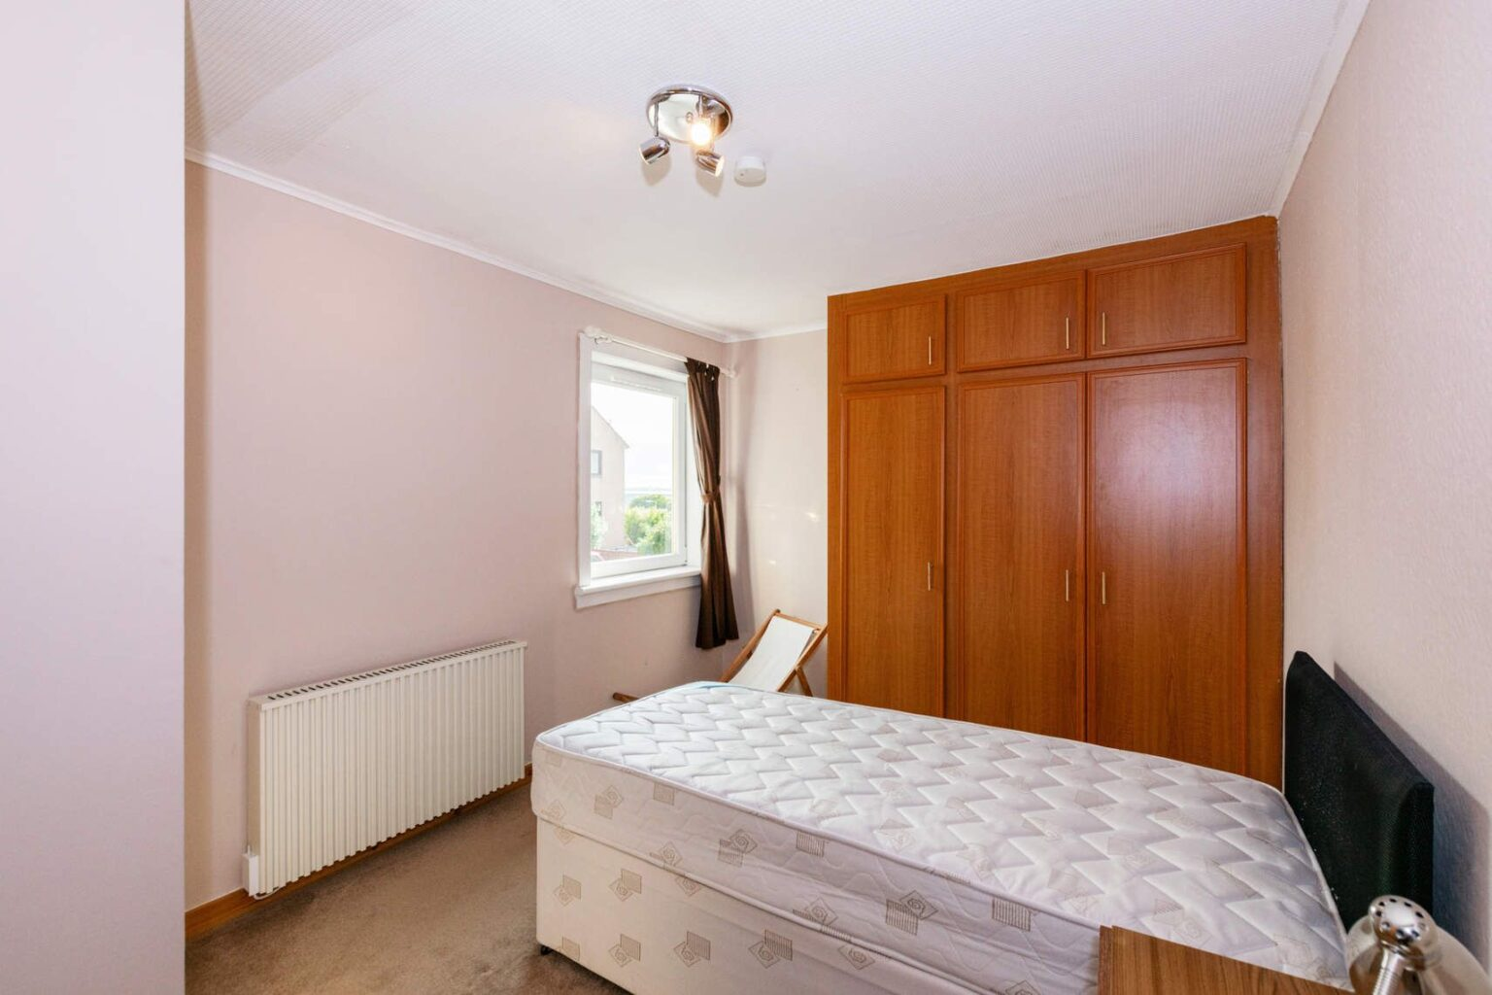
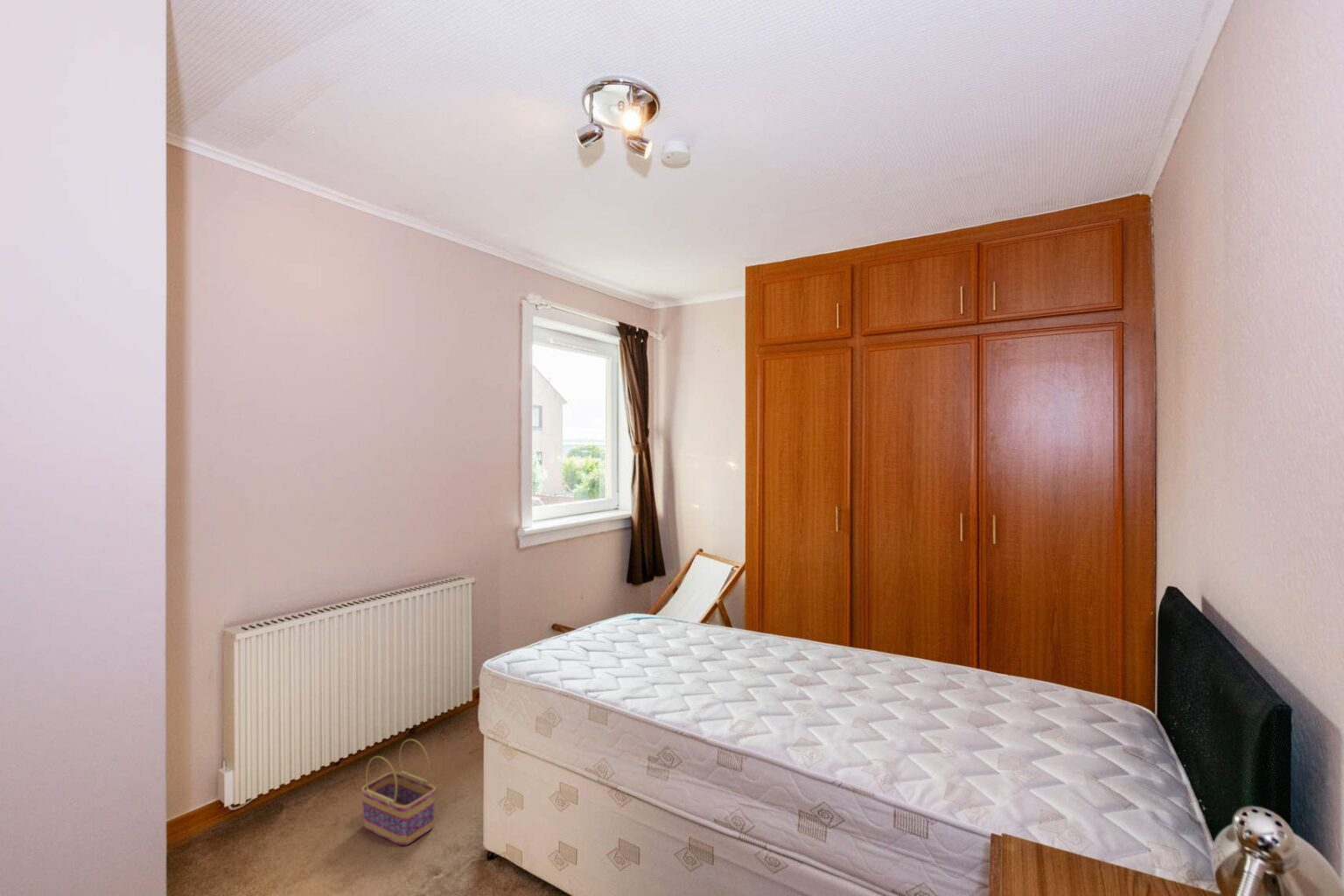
+ basket [360,739,437,846]
